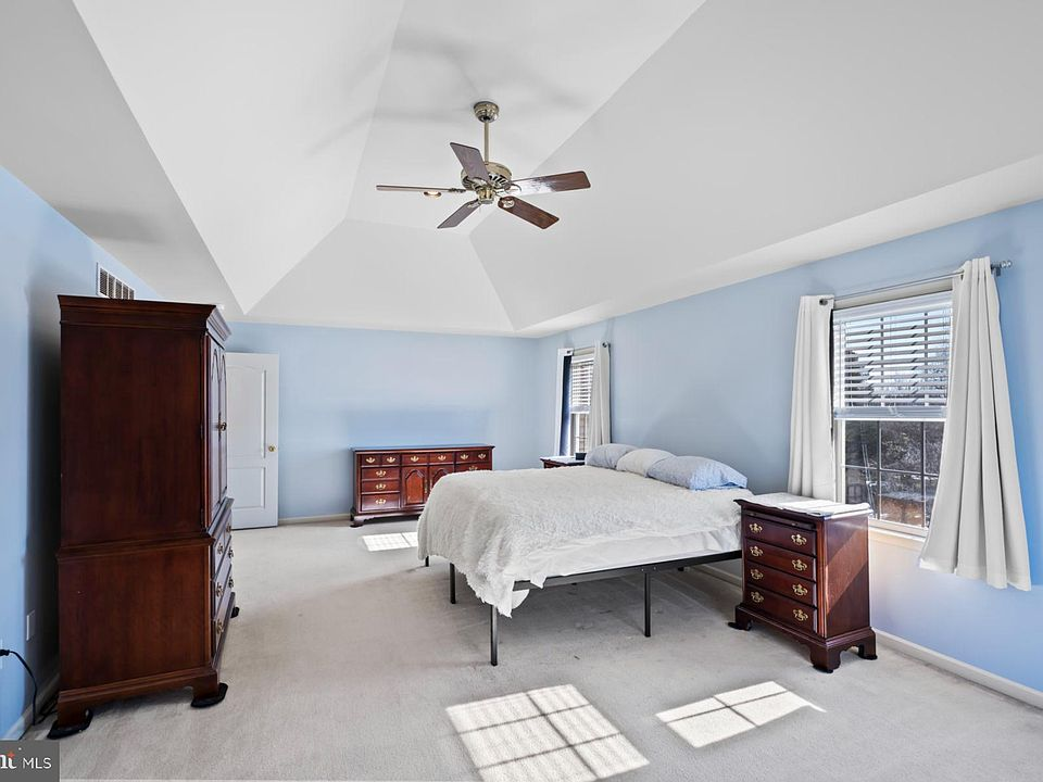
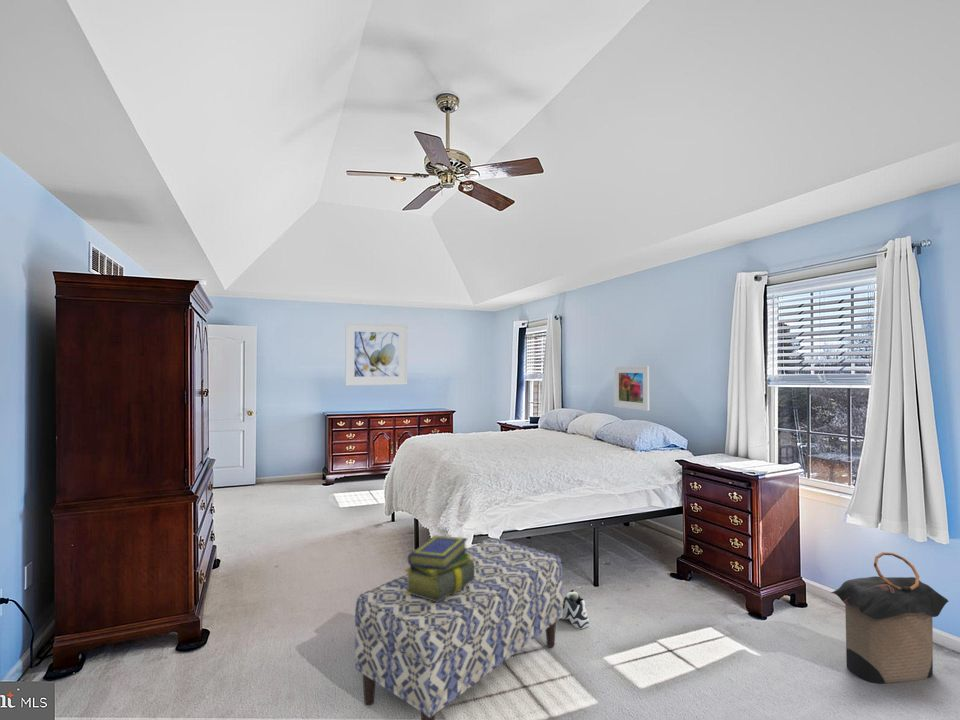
+ sneaker [559,589,590,630]
+ bench [354,537,563,720]
+ stack of books [404,534,474,602]
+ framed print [613,365,650,412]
+ laundry hamper [830,551,949,685]
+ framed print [344,321,408,387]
